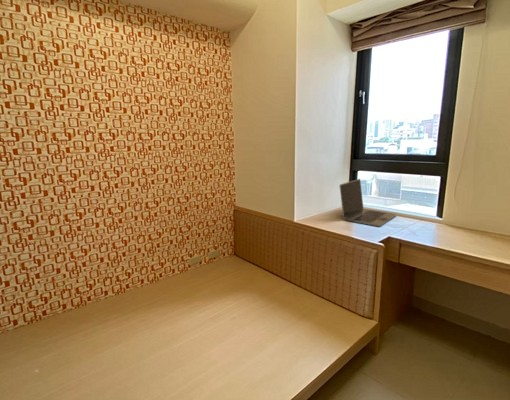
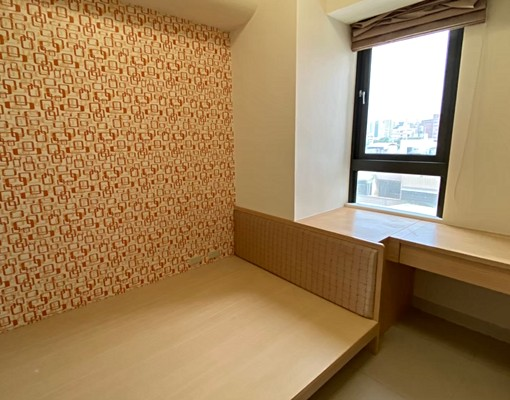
- laptop [339,178,397,228]
